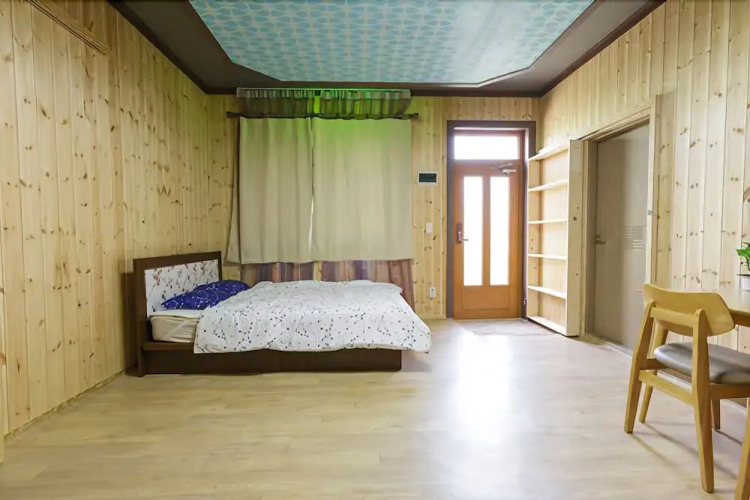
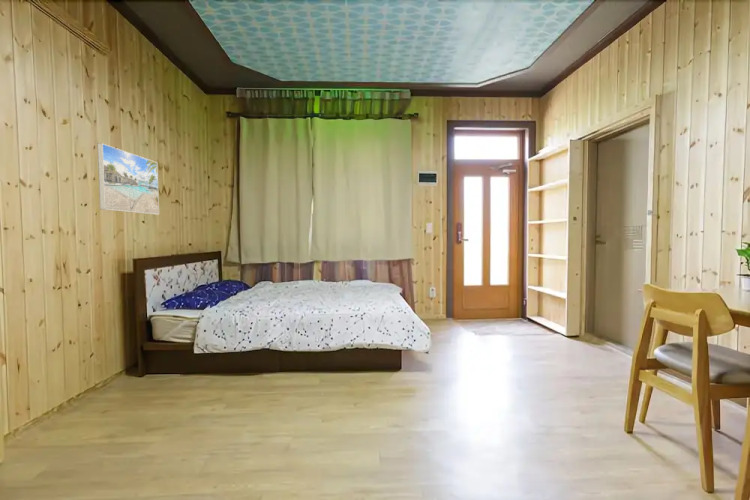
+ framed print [96,142,160,215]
